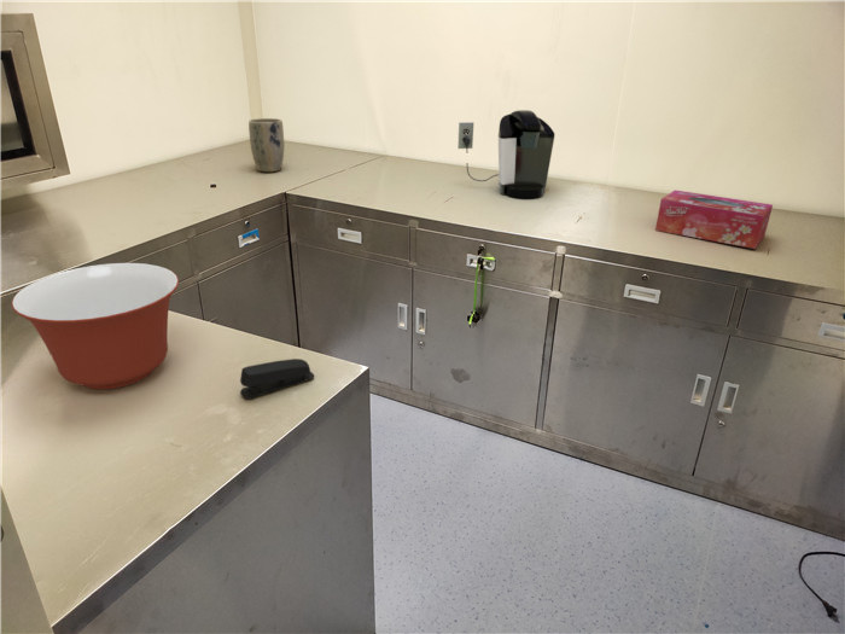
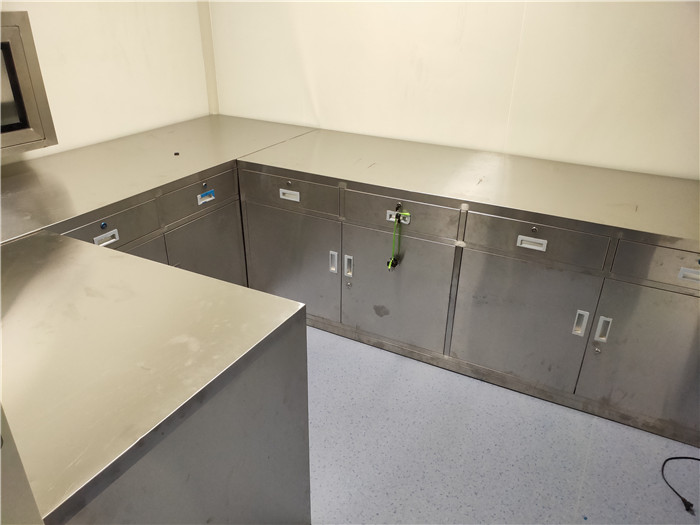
- coffee maker [456,109,555,199]
- tissue box [654,188,774,250]
- plant pot [247,117,285,174]
- stapler [239,357,315,400]
- mixing bowl [11,262,180,390]
